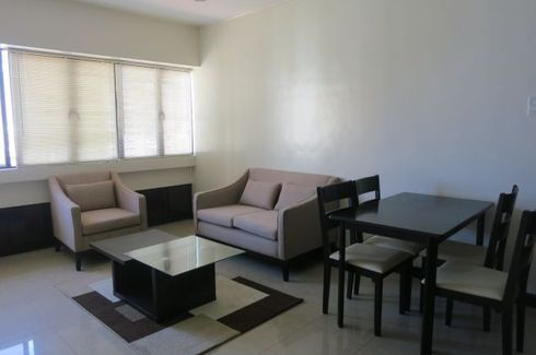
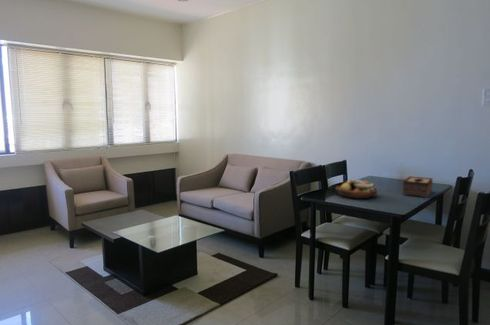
+ tissue box [402,175,434,198]
+ fruit bowl [334,178,379,199]
